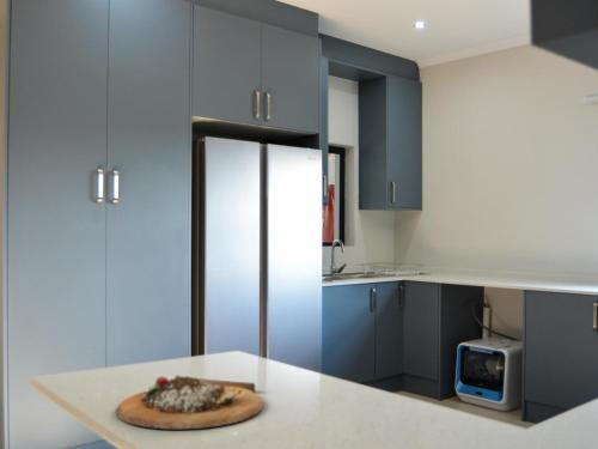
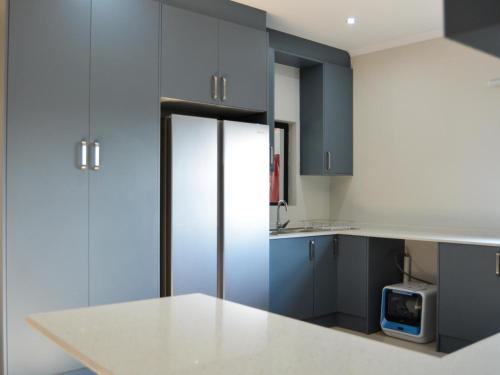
- cutting board [115,375,264,430]
